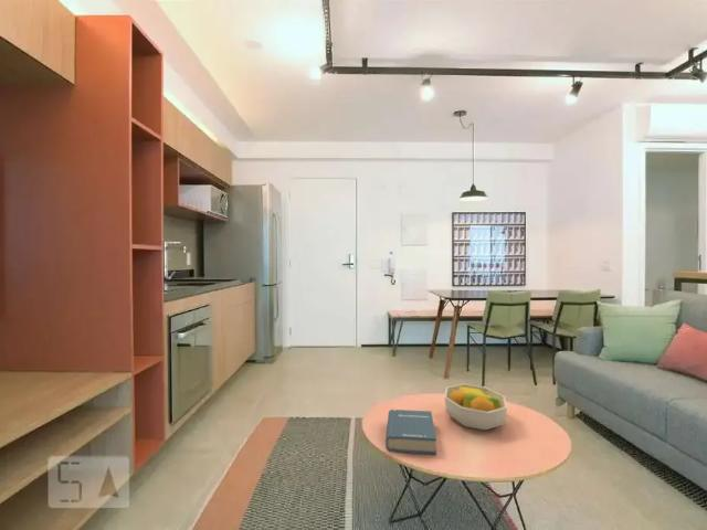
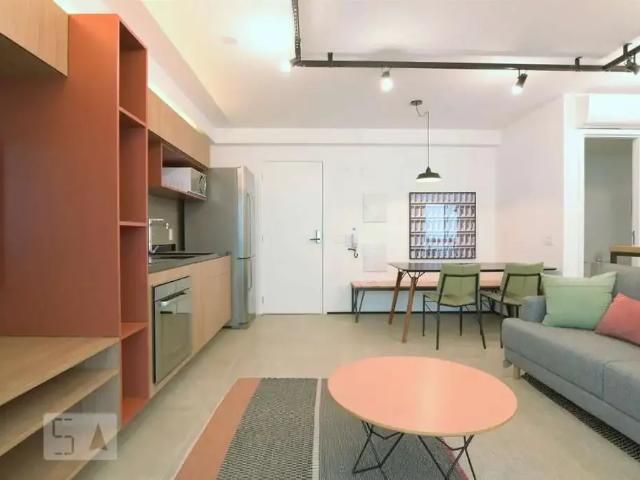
- hardback book [384,409,437,455]
- fruit bowl [443,383,508,432]
